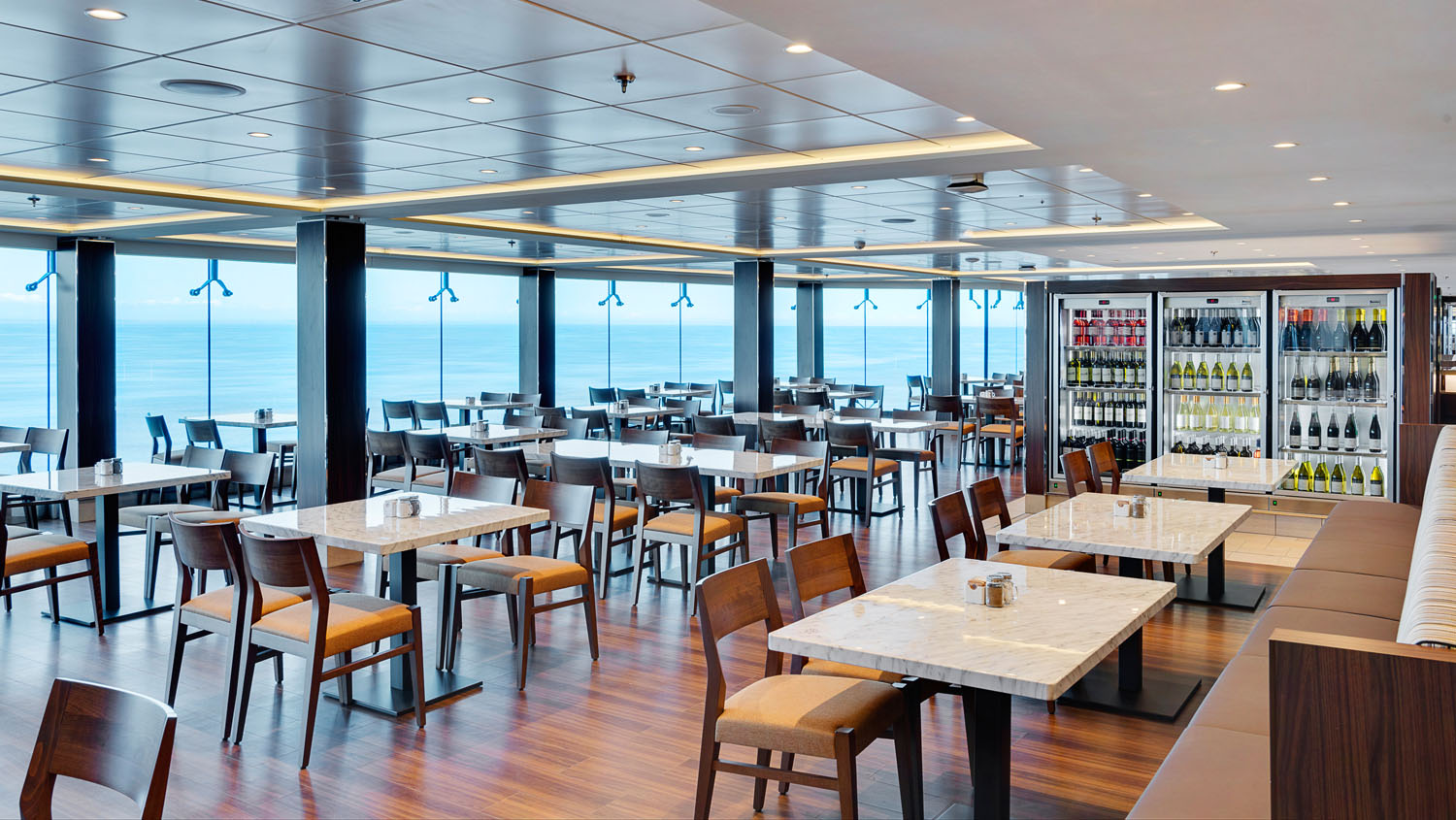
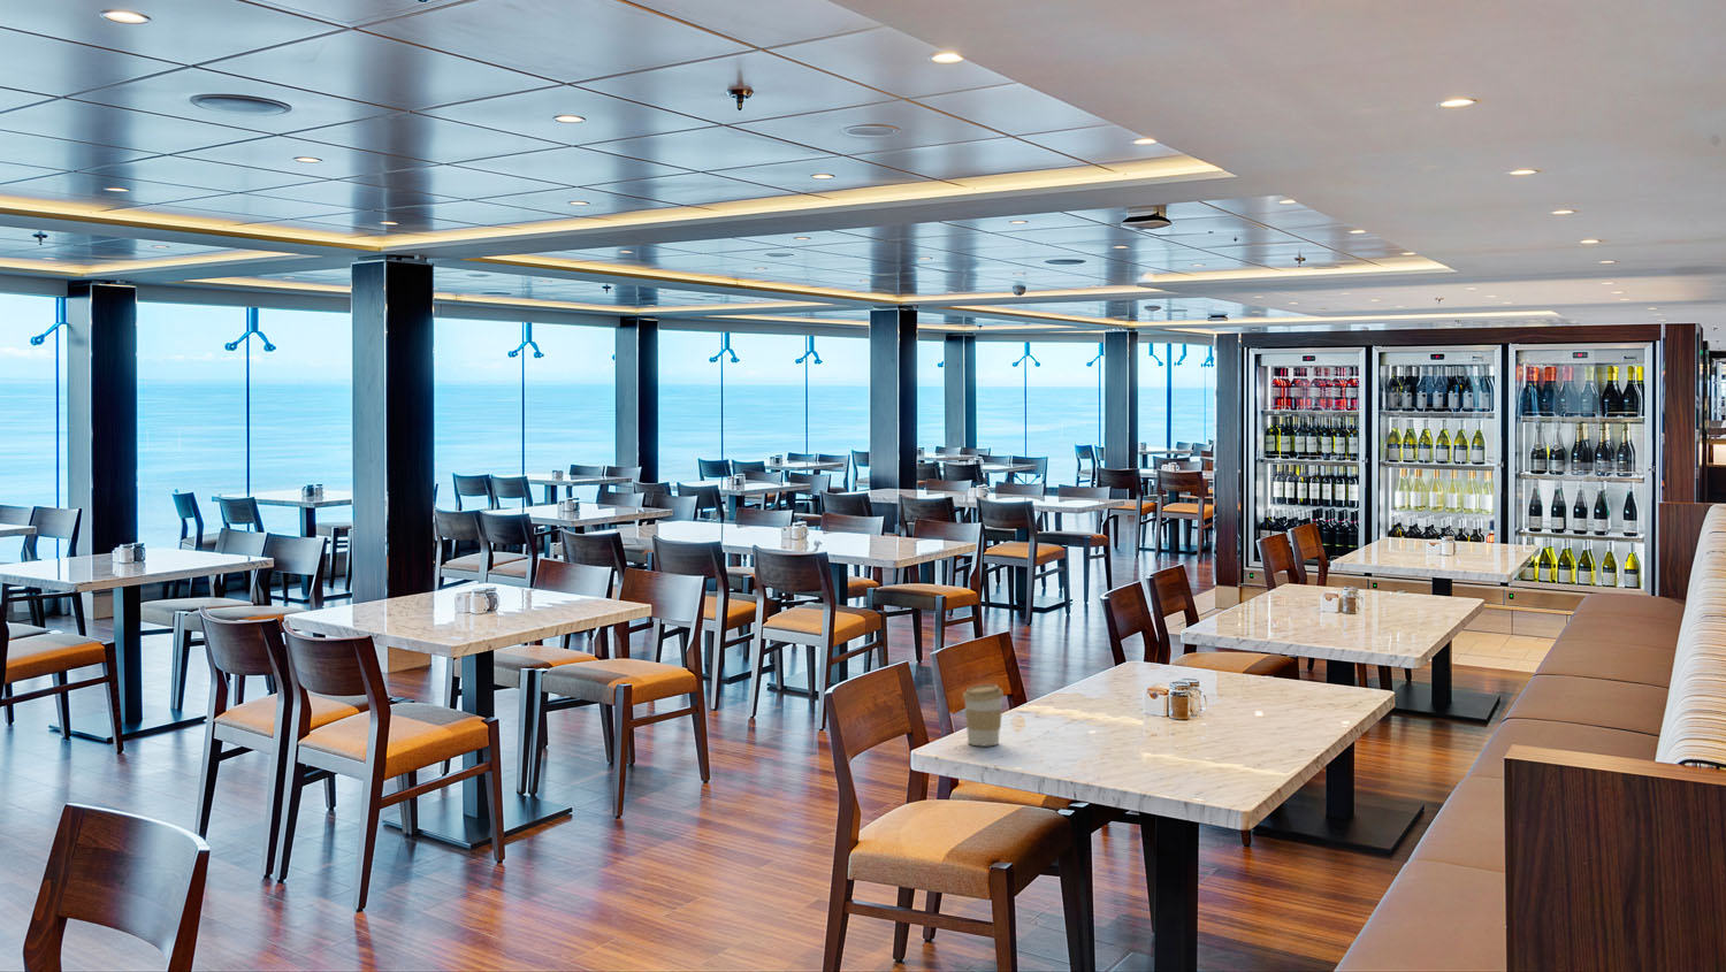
+ coffee cup [961,683,1004,748]
